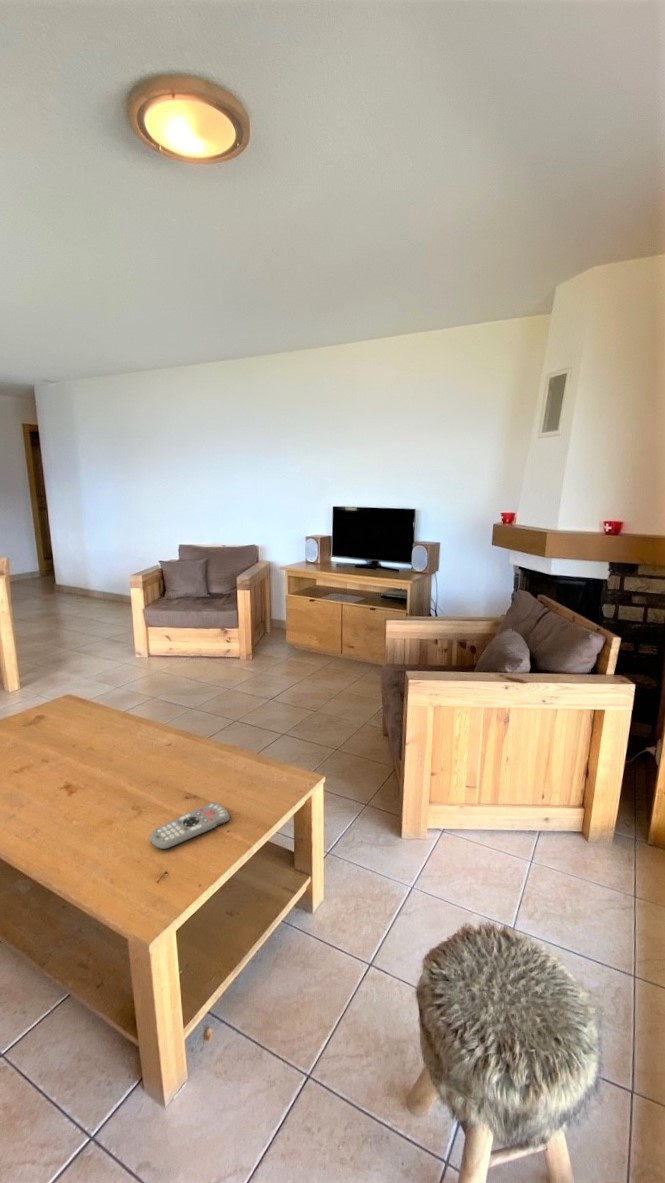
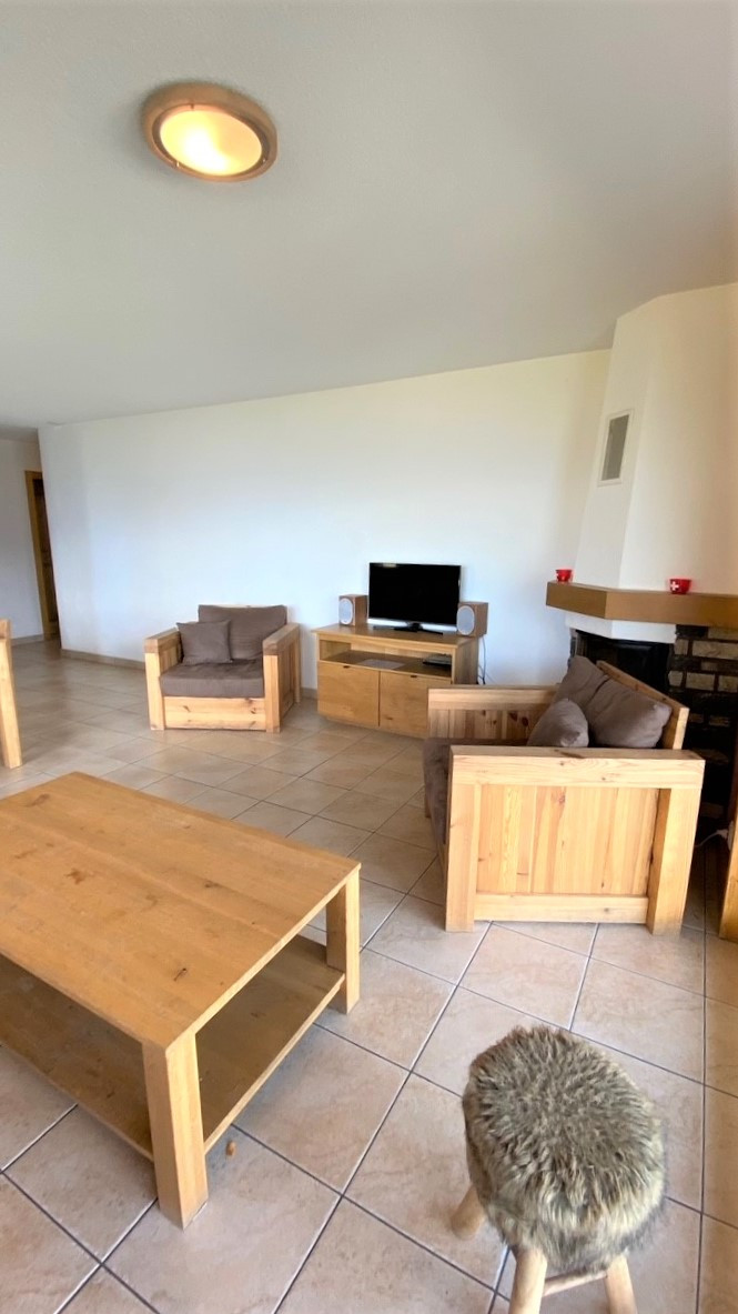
- remote control [150,801,231,850]
